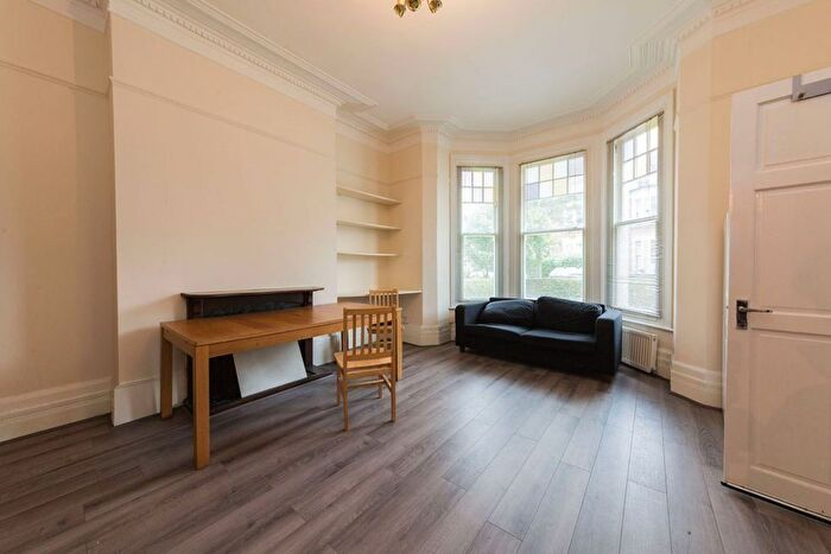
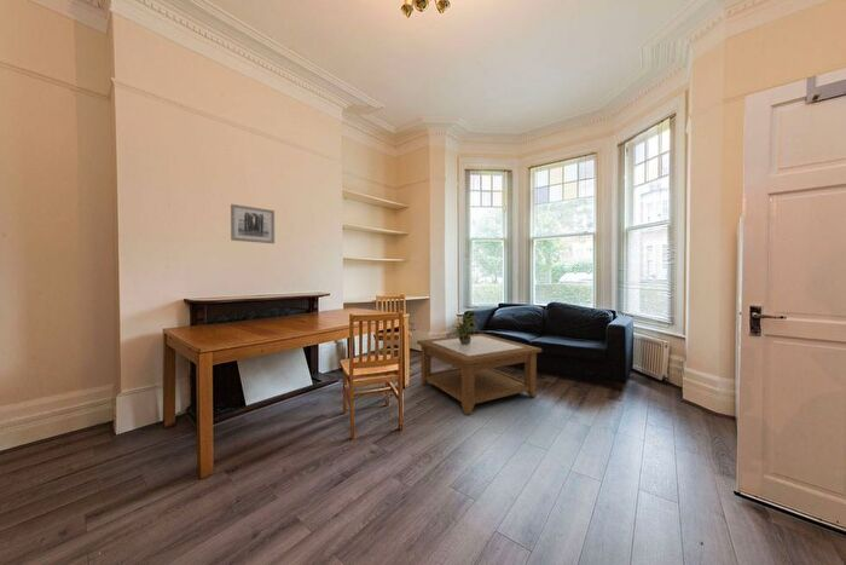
+ potted plant [450,310,482,344]
+ coffee table [416,333,543,416]
+ wall art [230,203,276,244]
